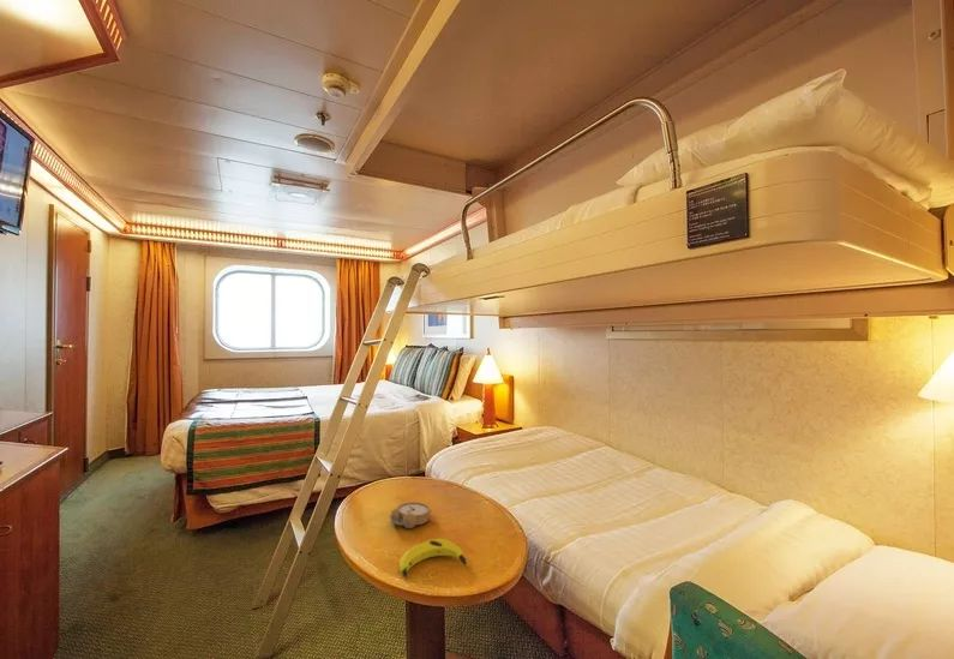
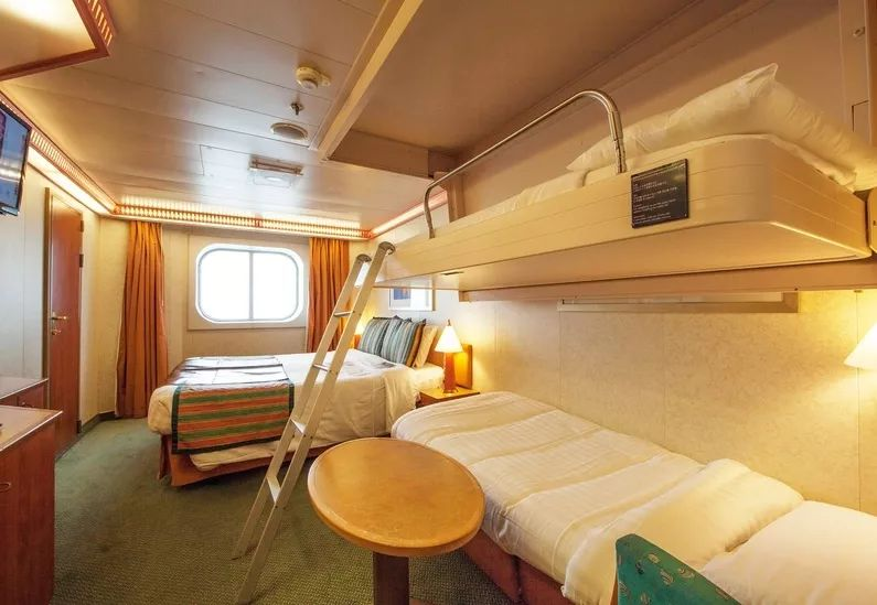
- banana [398,538,467,576]
- alarm clock [389,501,433,529]
